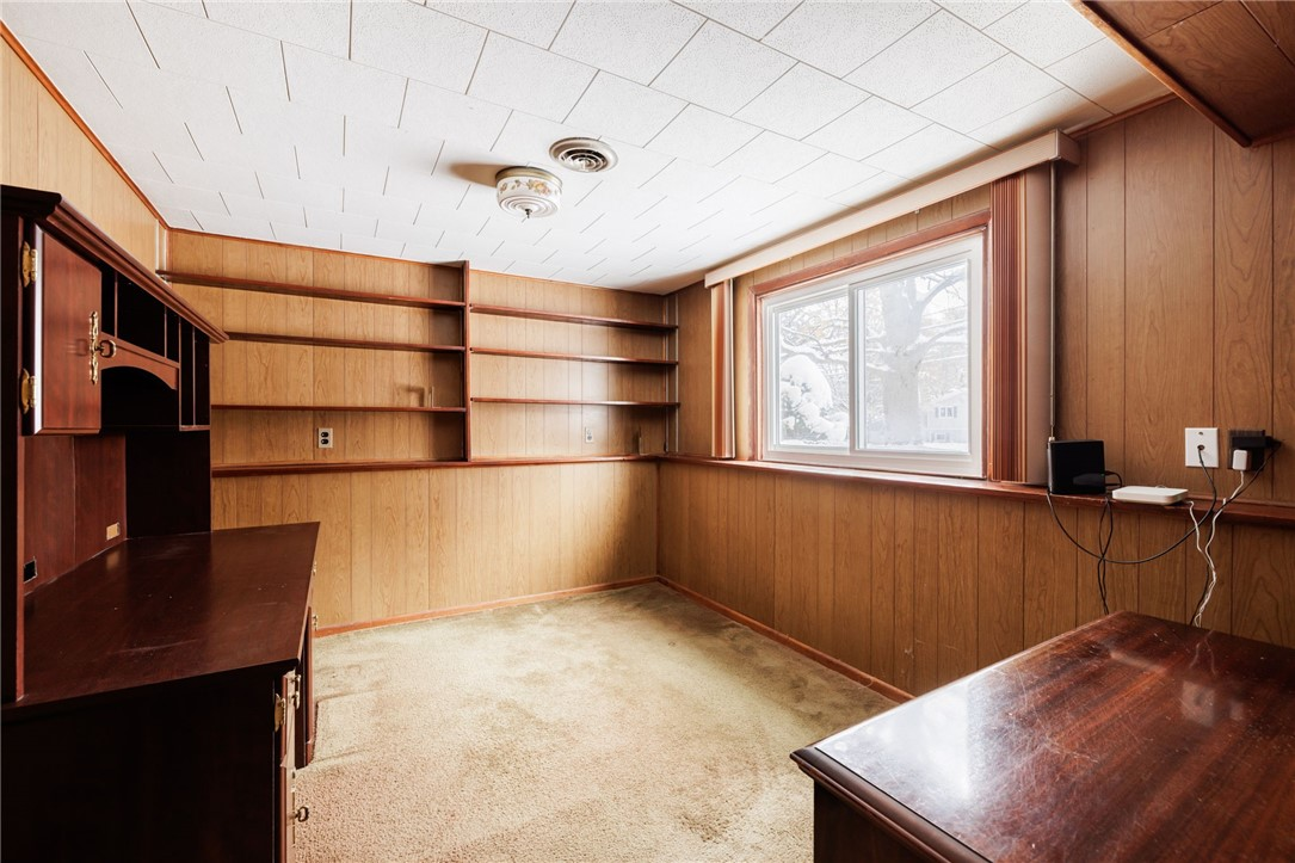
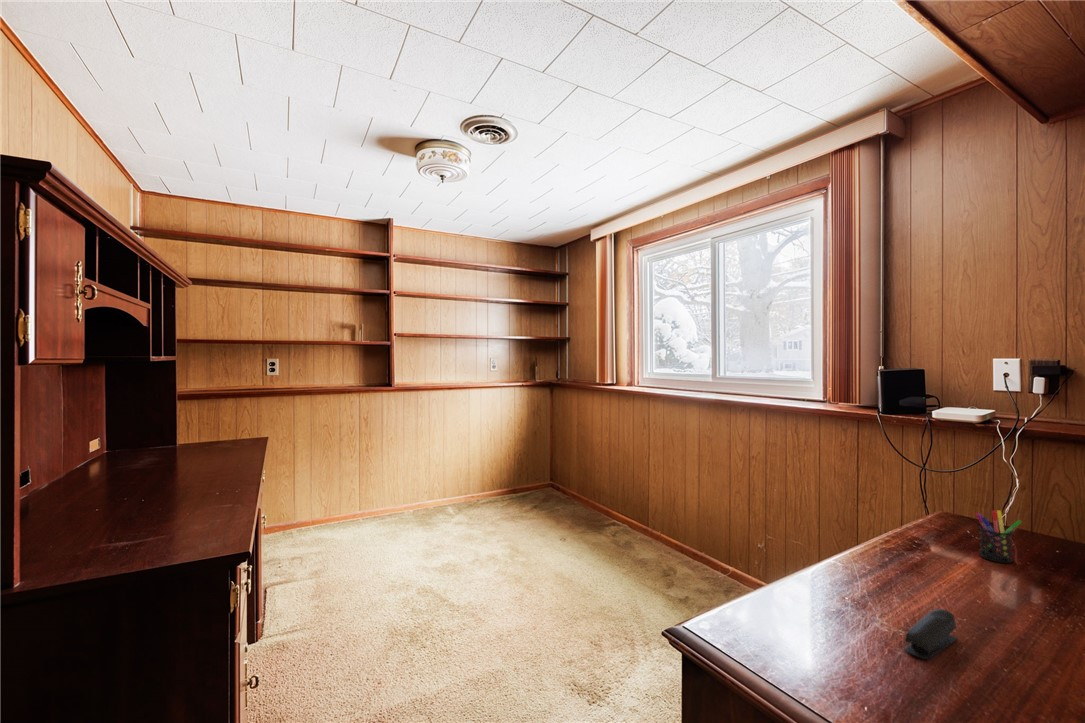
+ stapler [903,608,959,660]
+ pen holder [974,509,1022,564]
